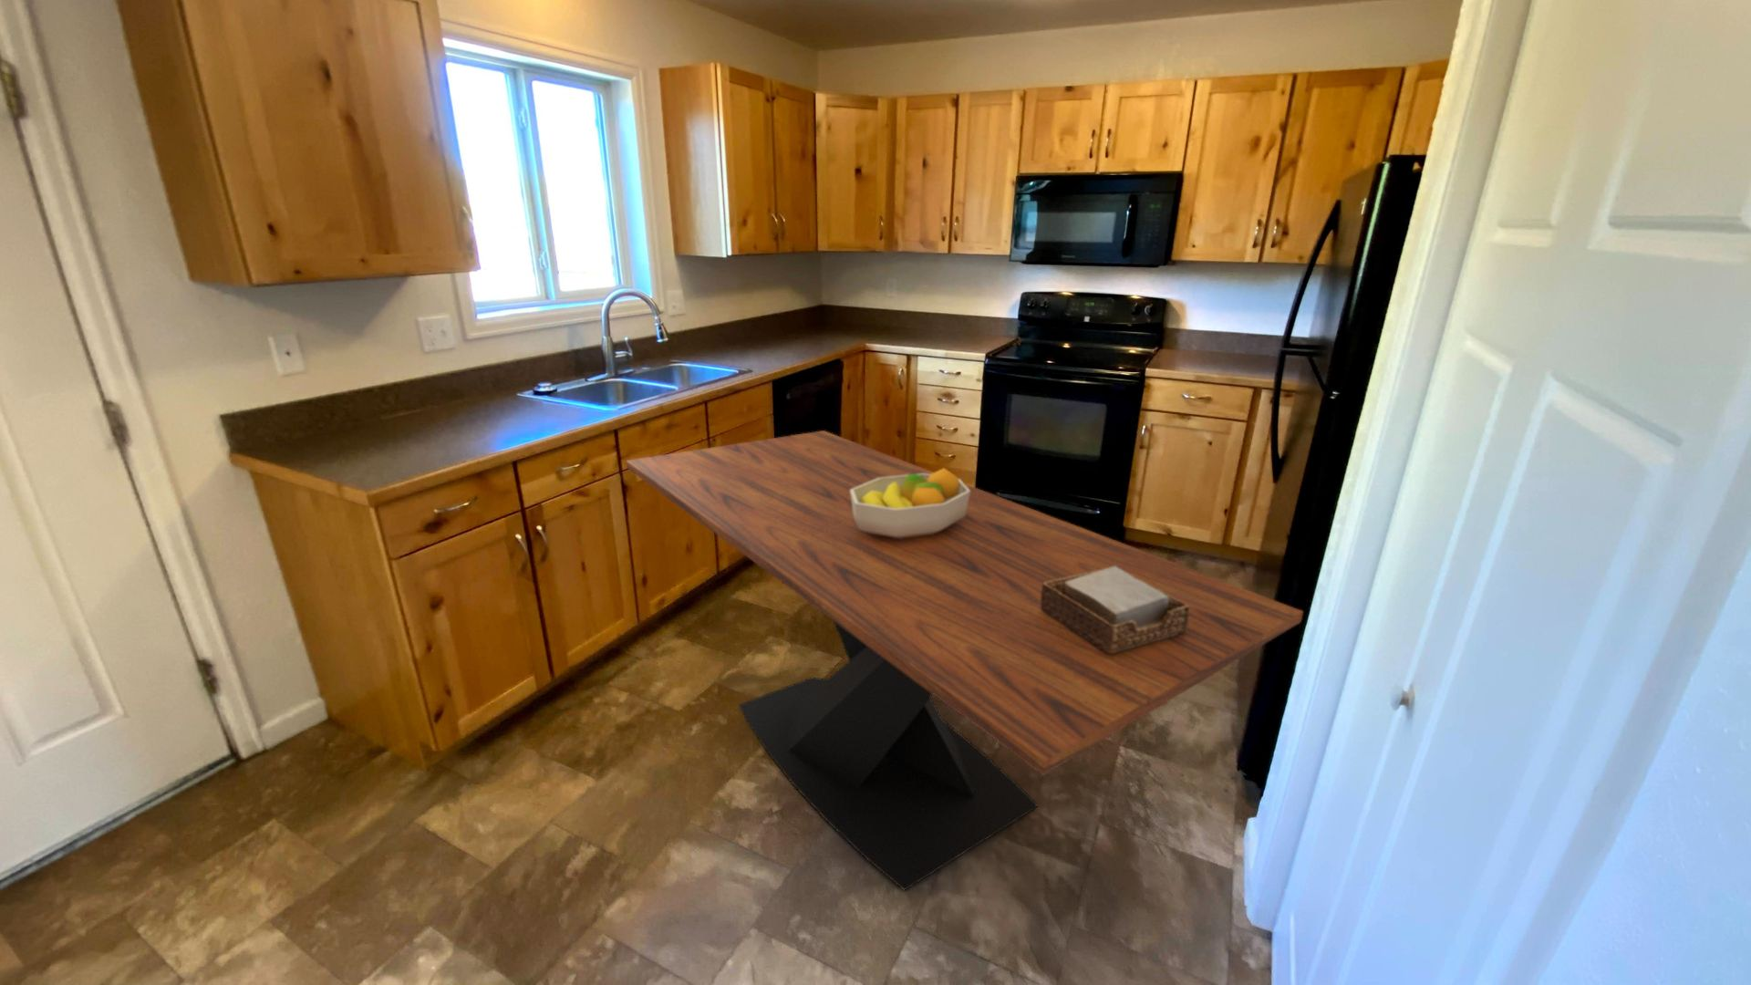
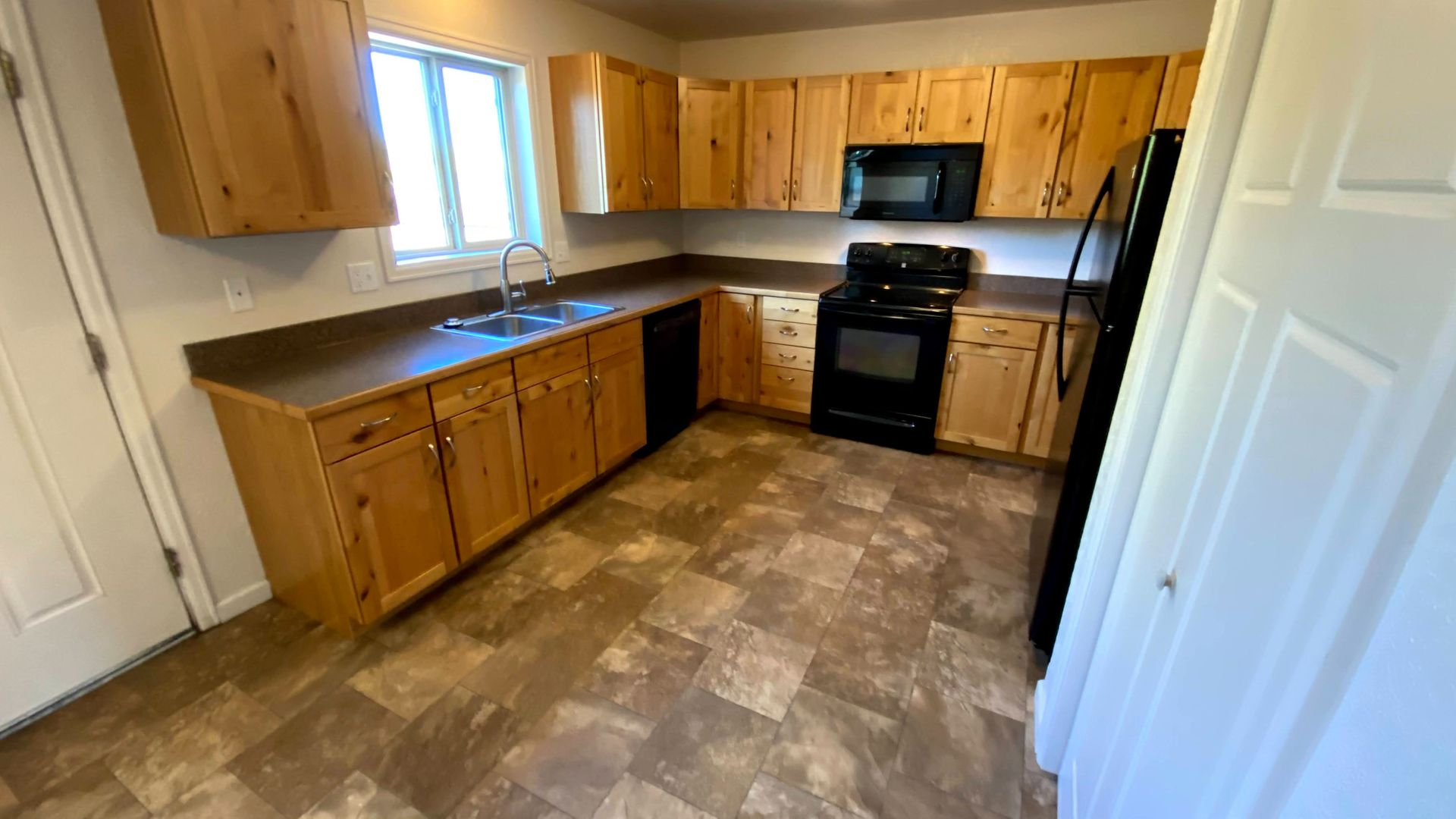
- dining table [624,429,1304,892]
- napkin holder [1040,566,1191,654]
- fruit bowl [850,467,971,539]
